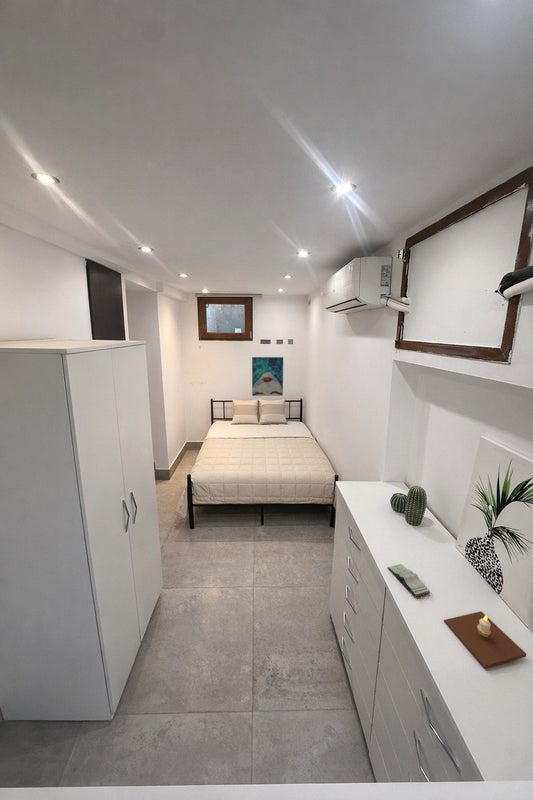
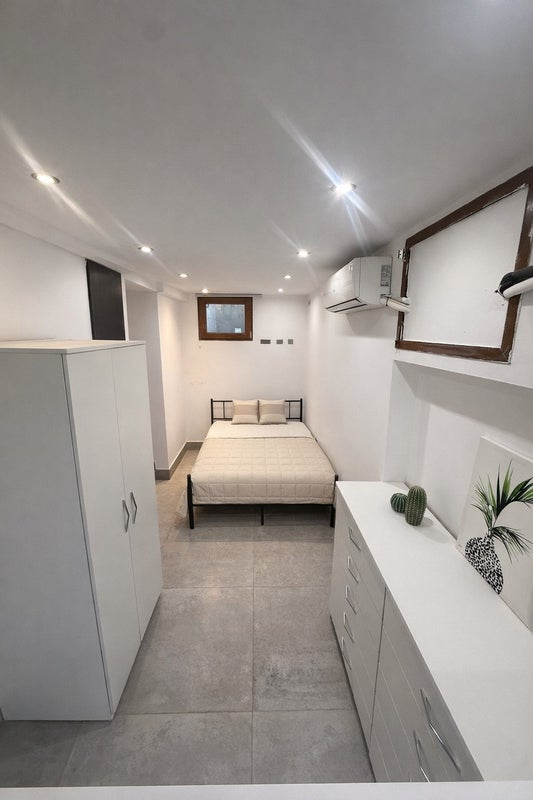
- book [386,563,431,598]
- candle [443,610,527,669]
- wall art [251,356,284,397]
